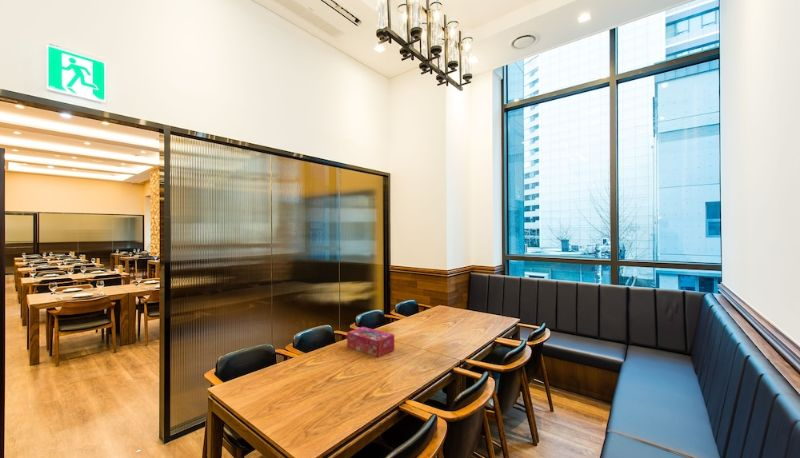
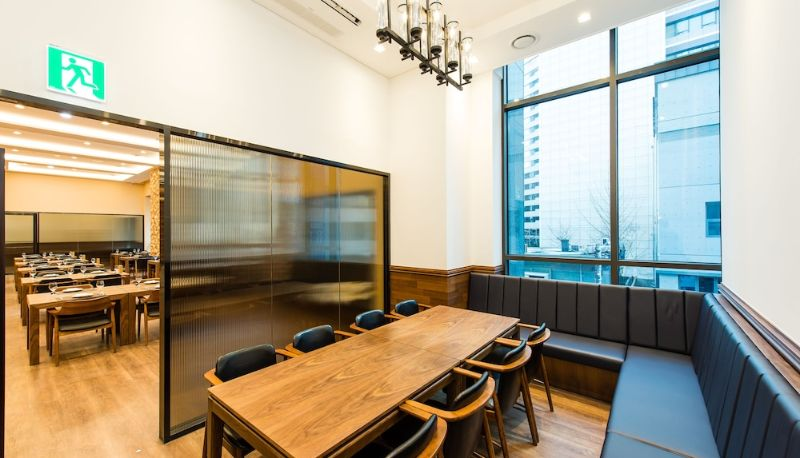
- tissue box [346,326,395,358]
